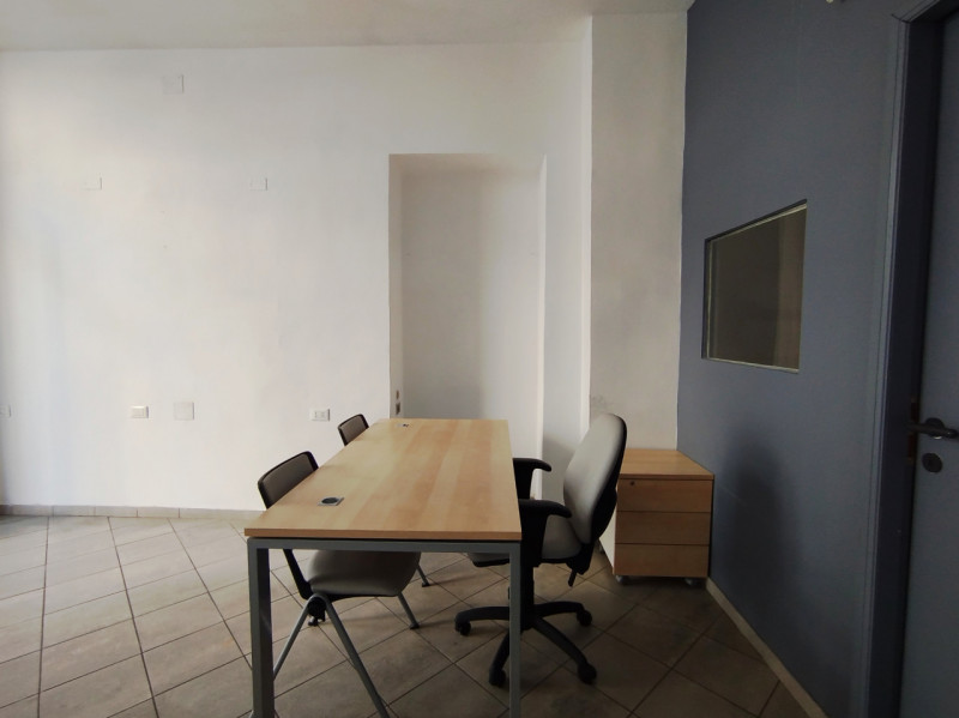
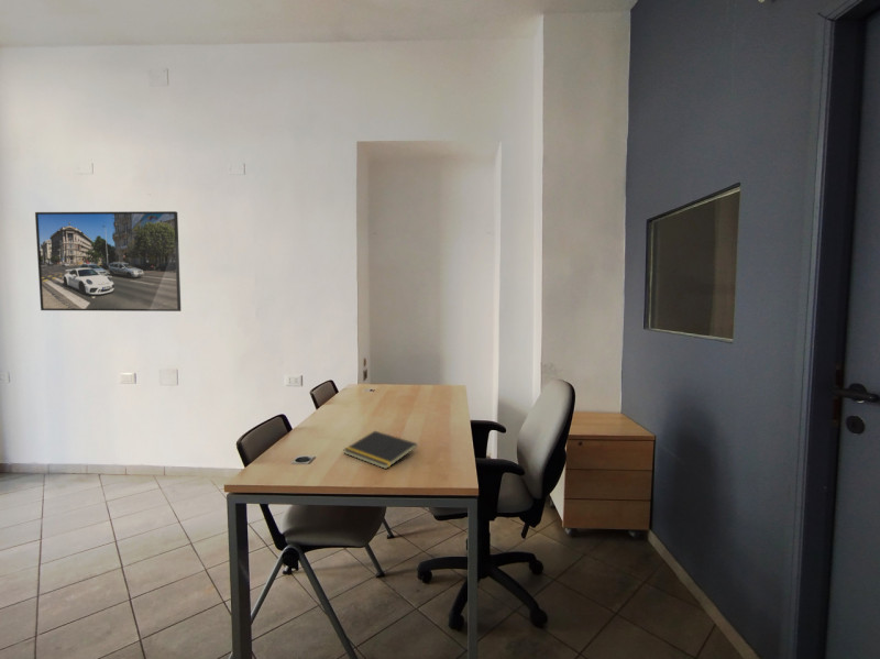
+ notepad [342,430,418,470]
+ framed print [34,210,183,312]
